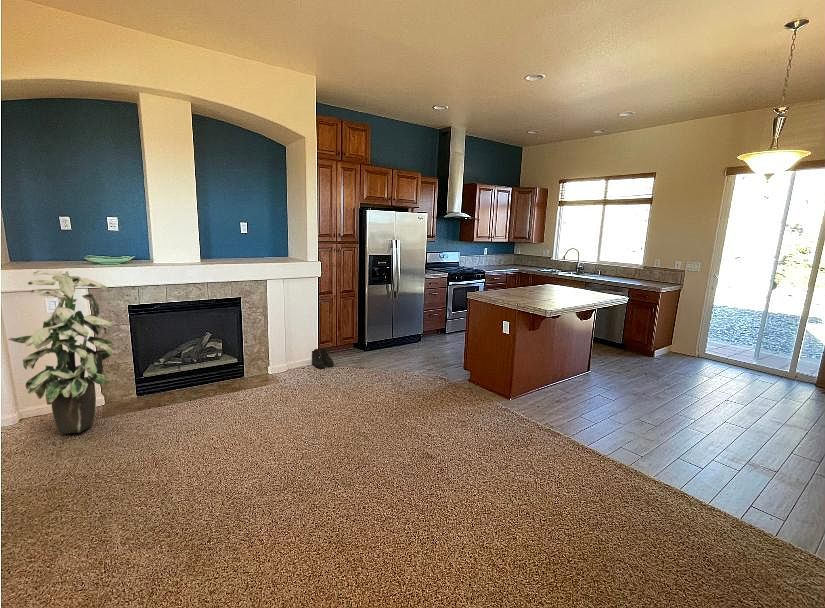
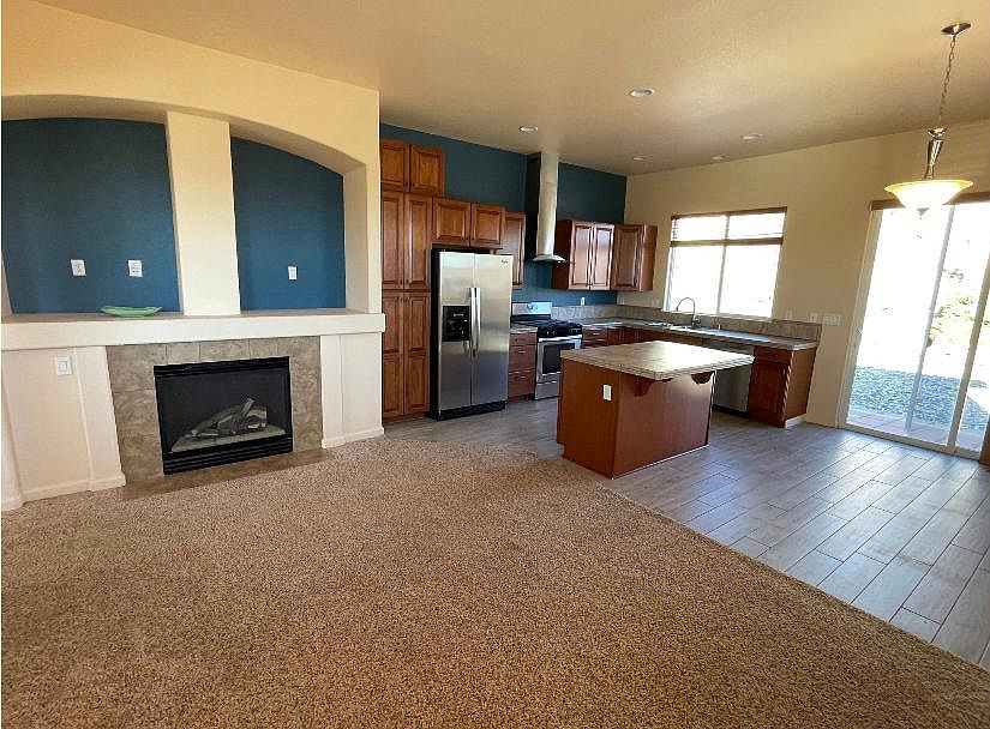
- indoor plant [7,269,115,434]
- boots [311,347,335,369]
